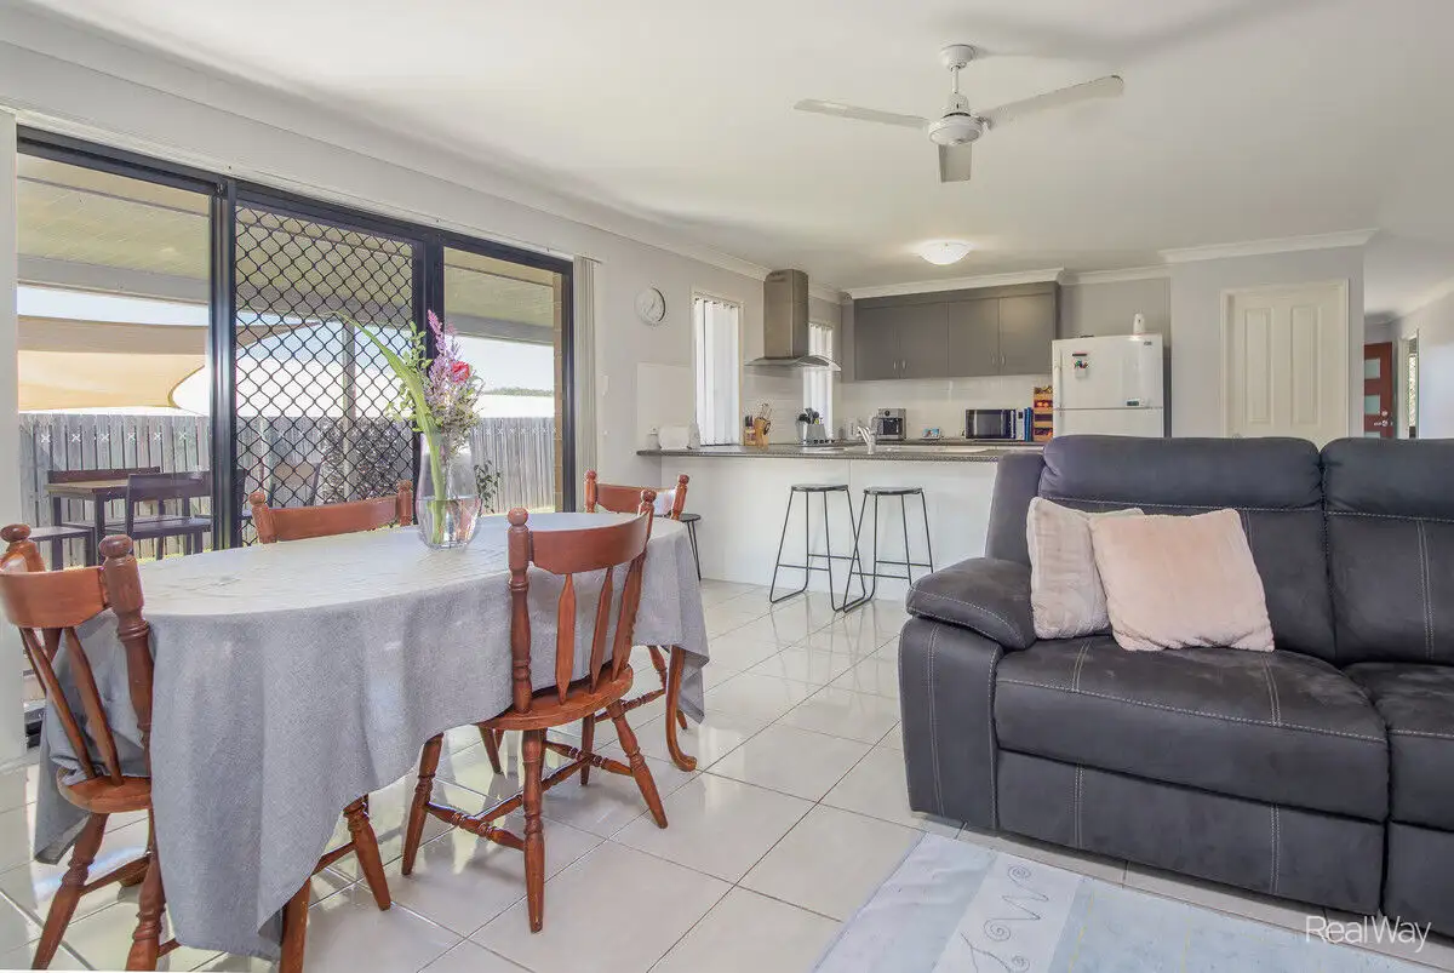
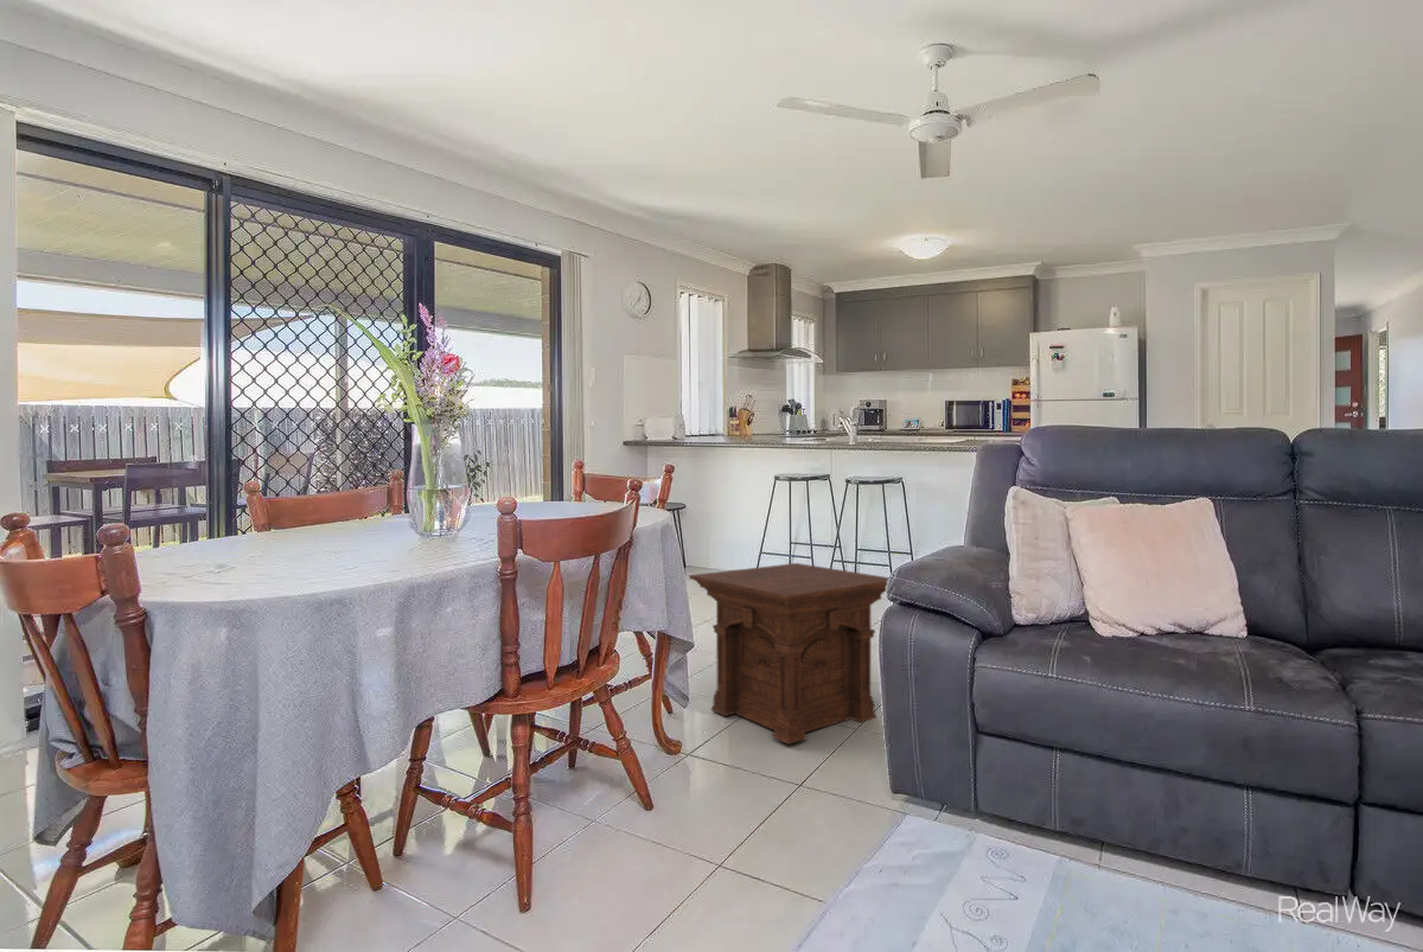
+ side table [688,562,891,746]
